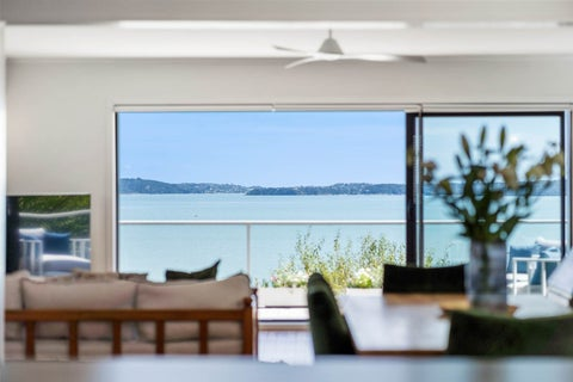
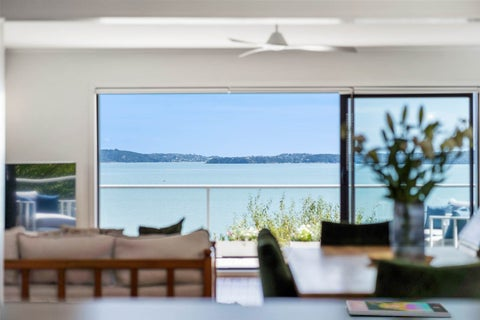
+ smartphone [345,300,452,318]
